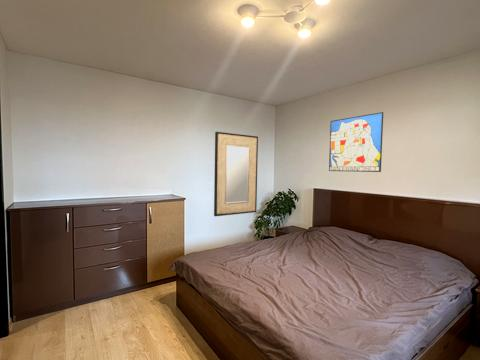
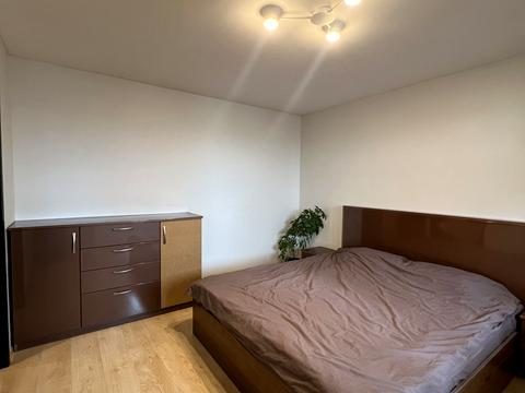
- wall art [328,111,384,173]
- home mirror [213,131,259,217]
